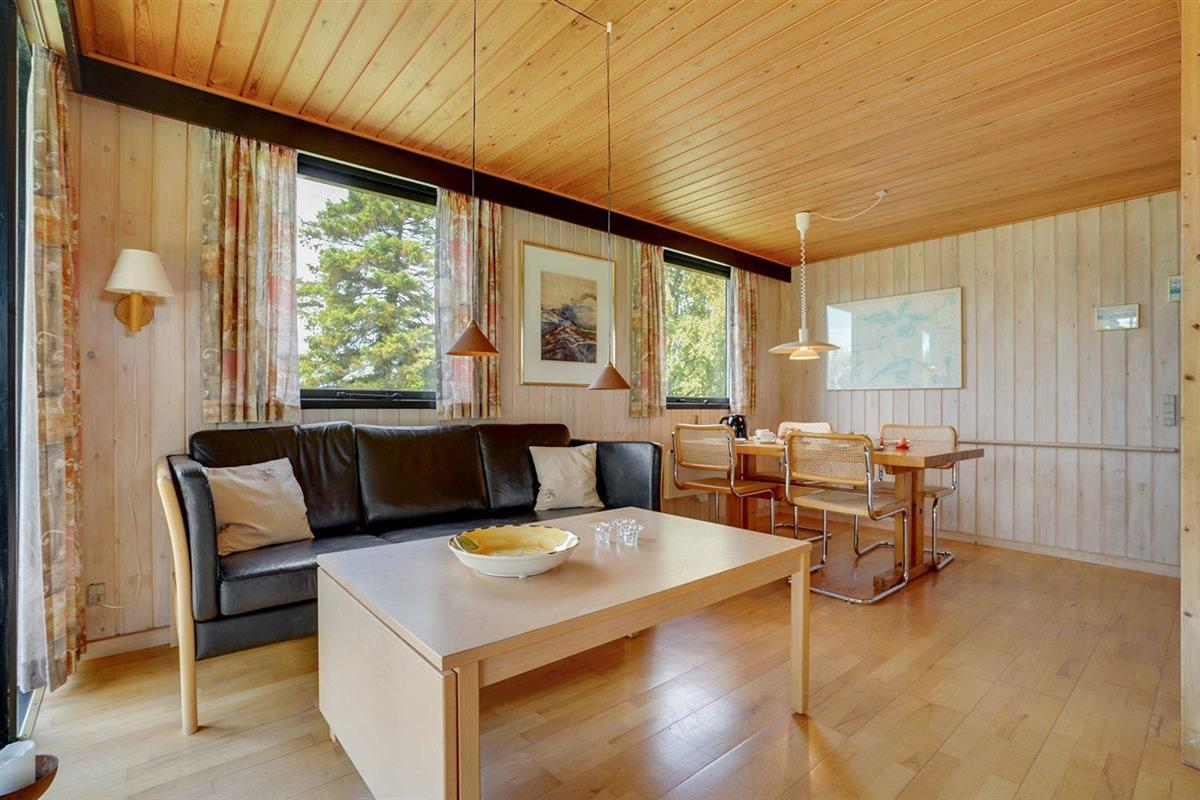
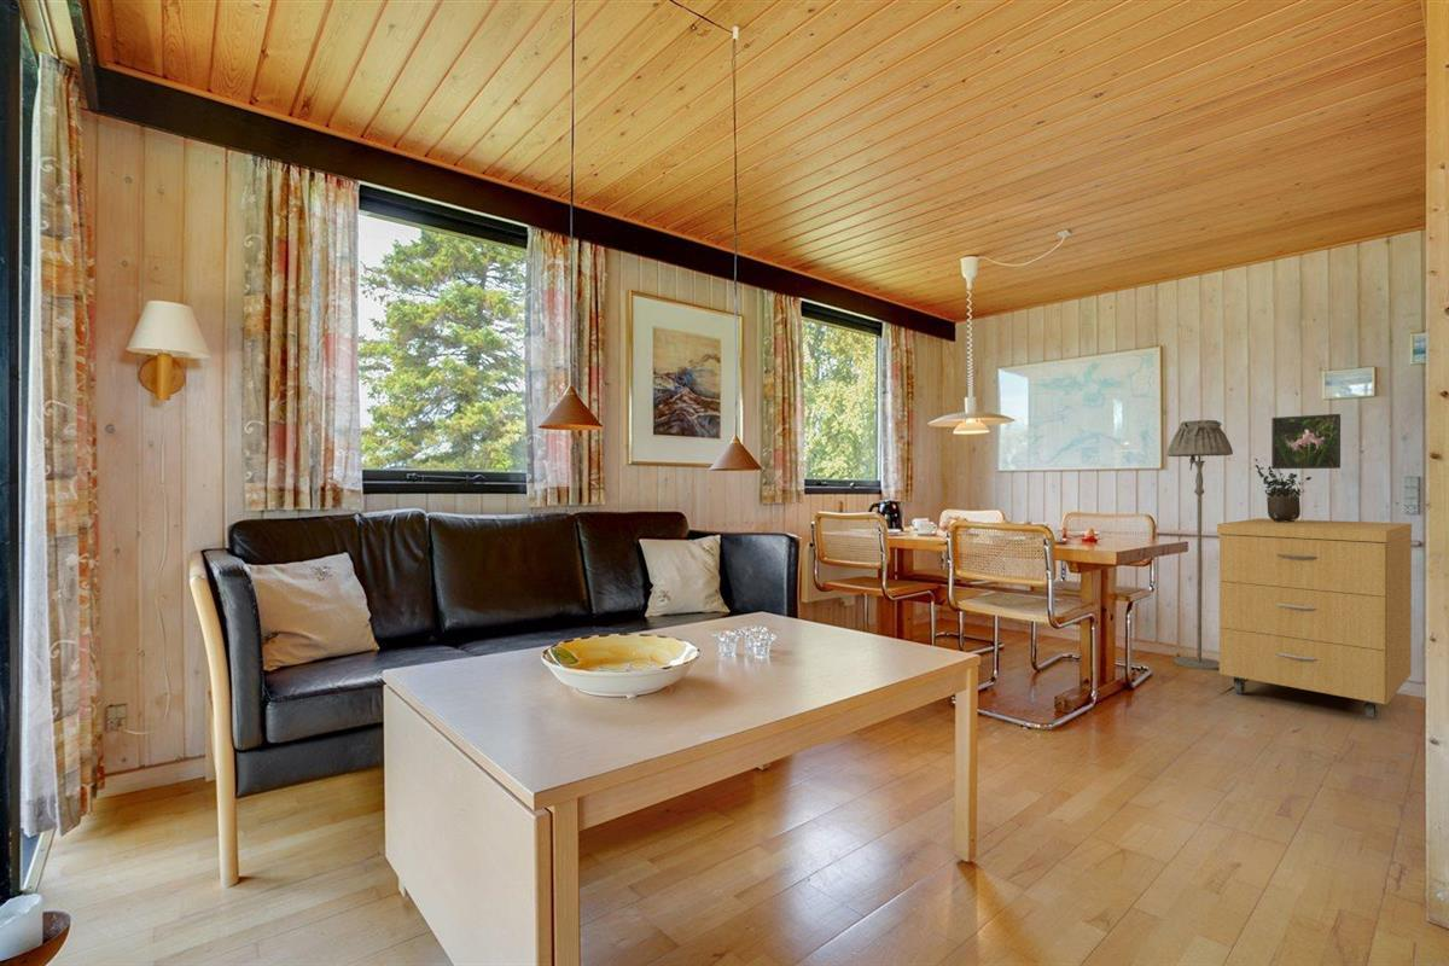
+ storage cabinet [1216,517,1413,721]
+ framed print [1270,413,1342,470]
+ potted plant [1253,458,1313,522]
+ floor lamp [1165,419,1234,671]
